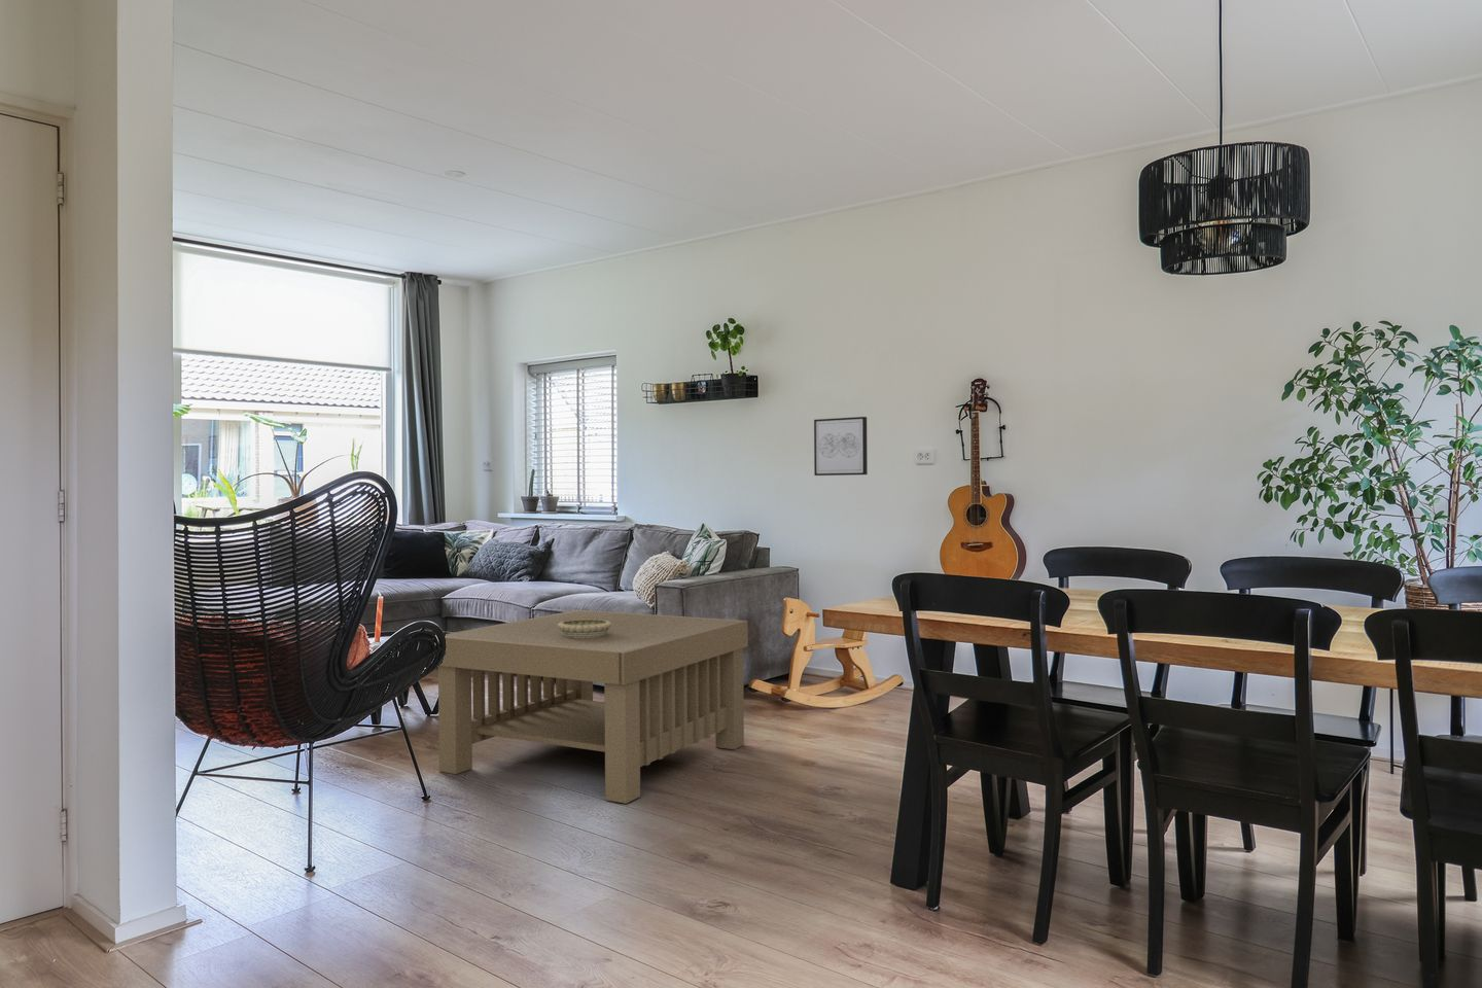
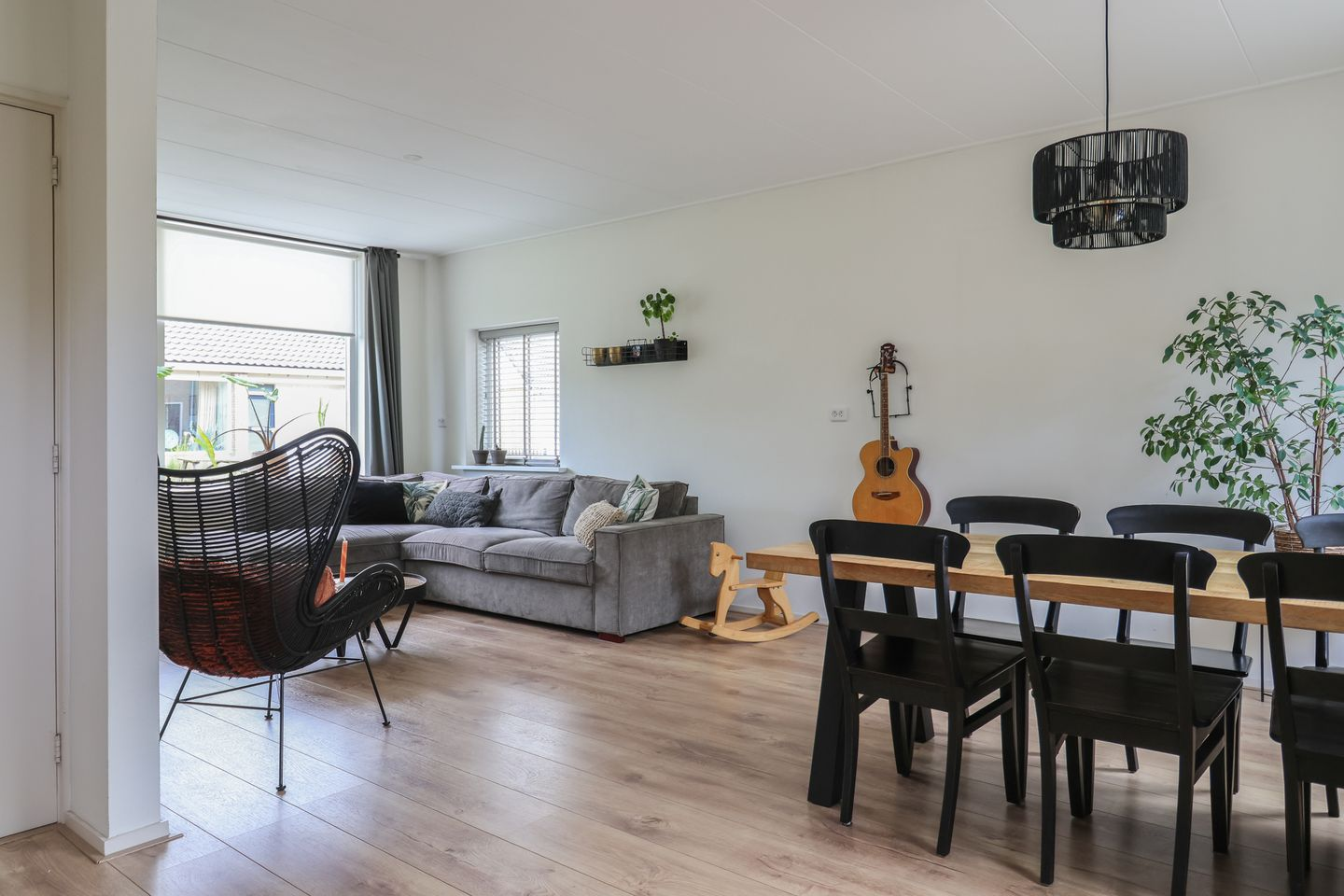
- wall art [813,416,869,476]
- decorative bowl [558,620,611,638]
- coffee table [438,610,749,805]
